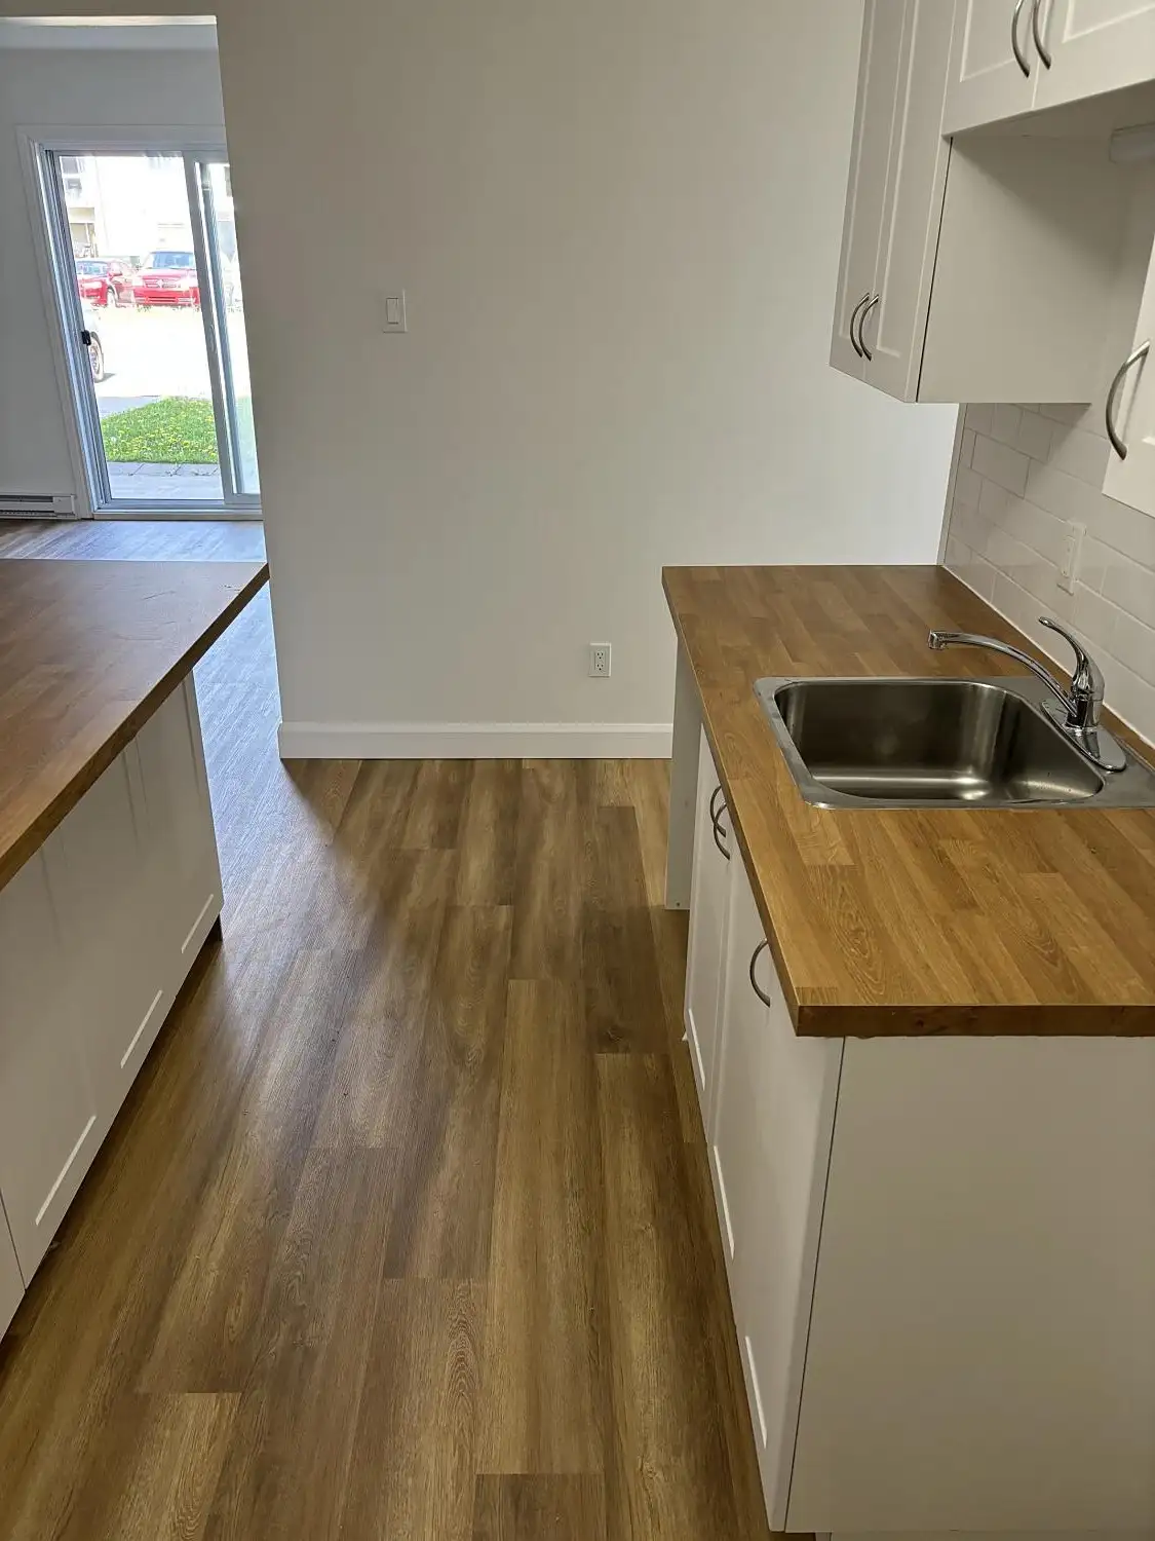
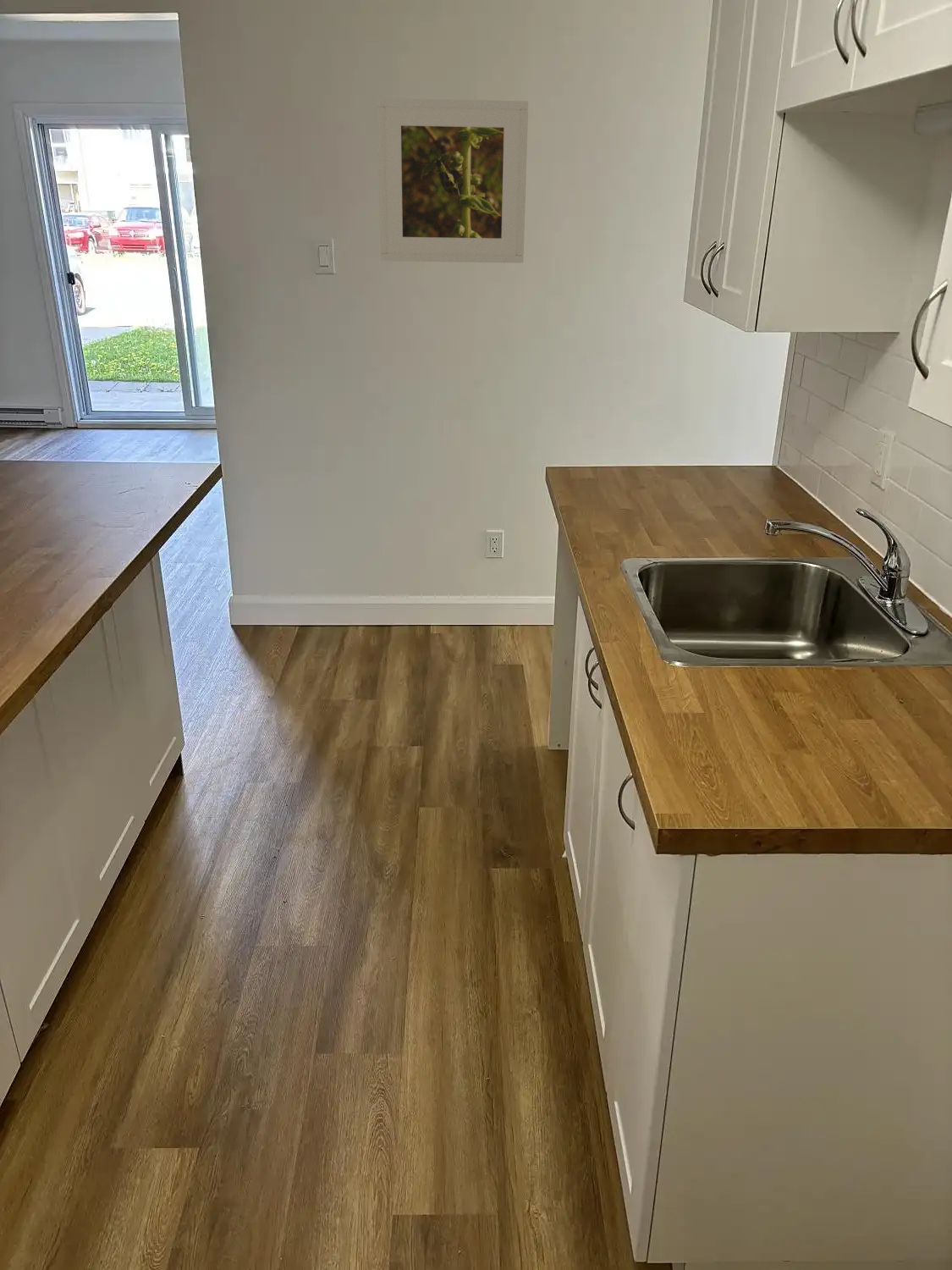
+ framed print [376,97,529,264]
